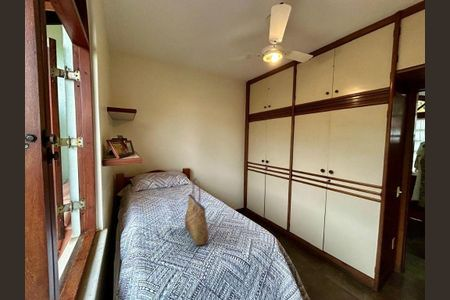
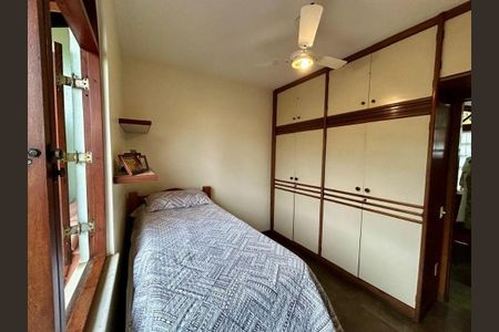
- tote bag [184,177,210,247]
